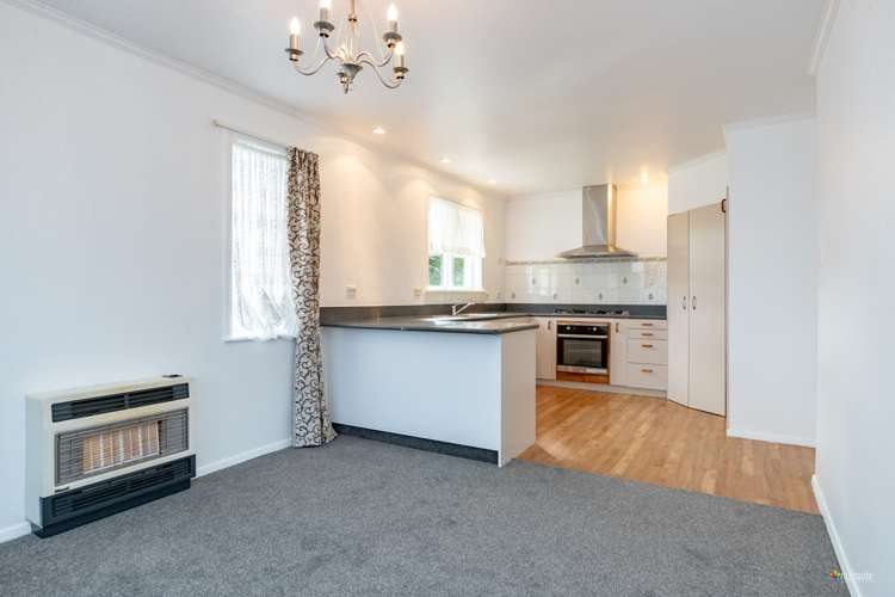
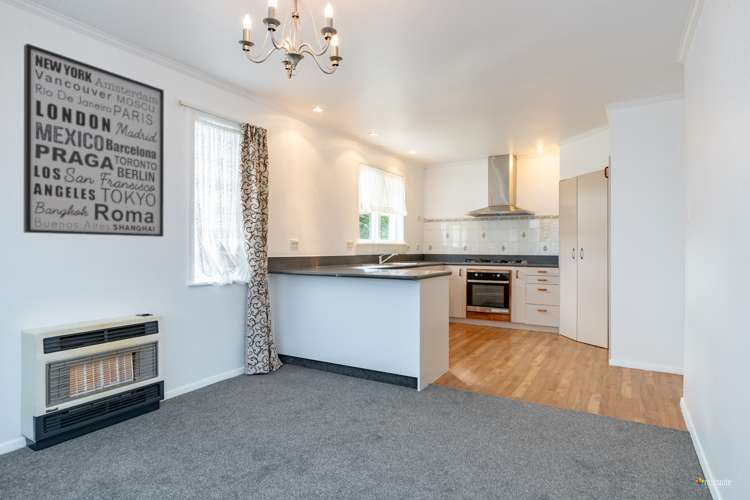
+ wall art [23,43,165,238]
